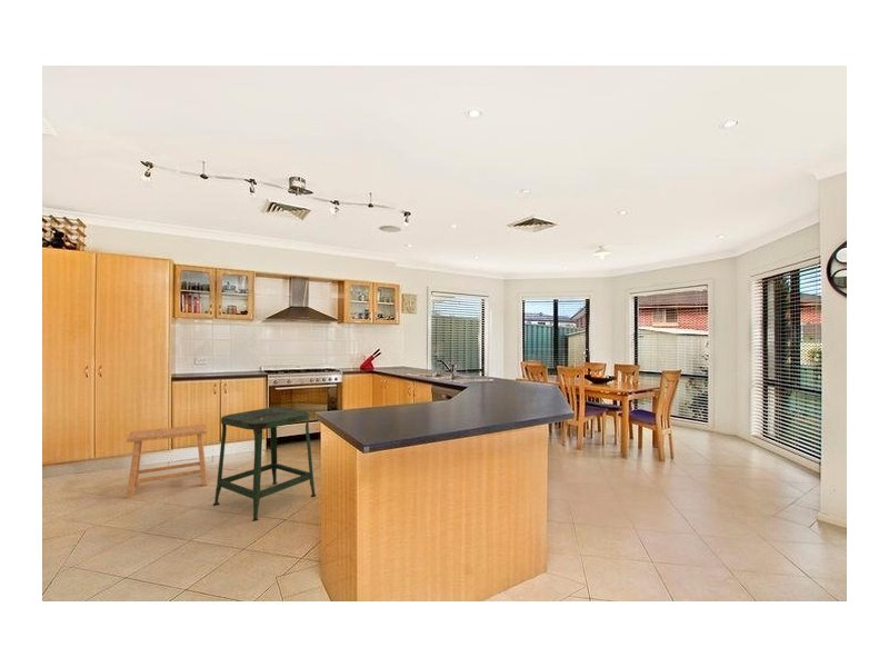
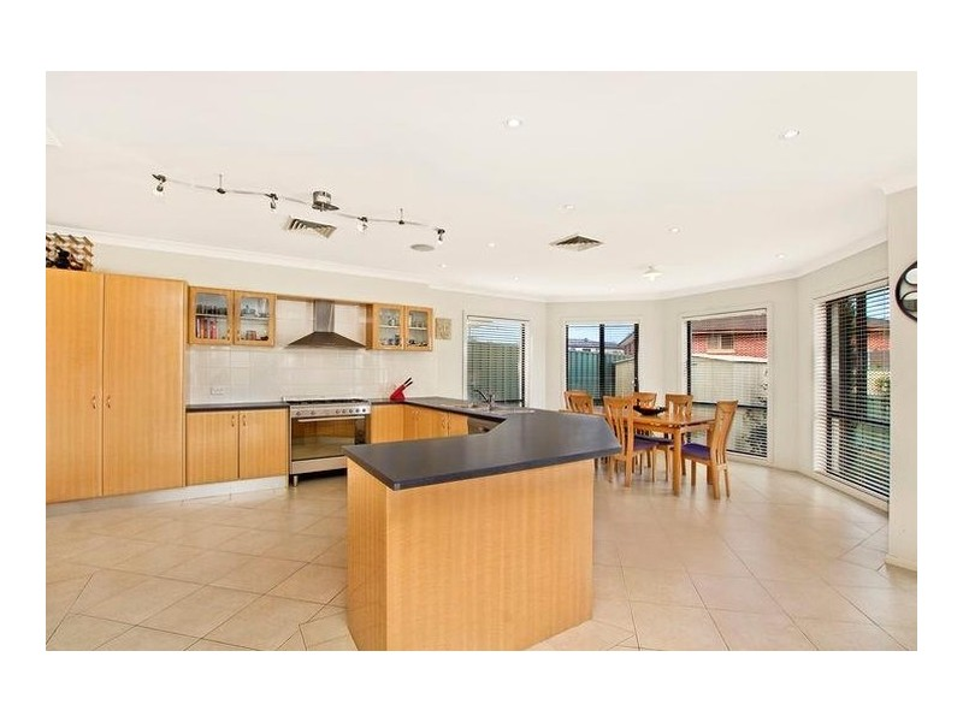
- stool [212,407,317,522]
- stool [126,424,208,499]
